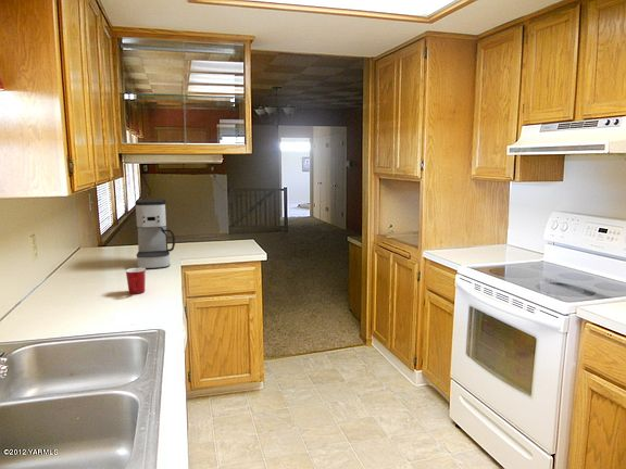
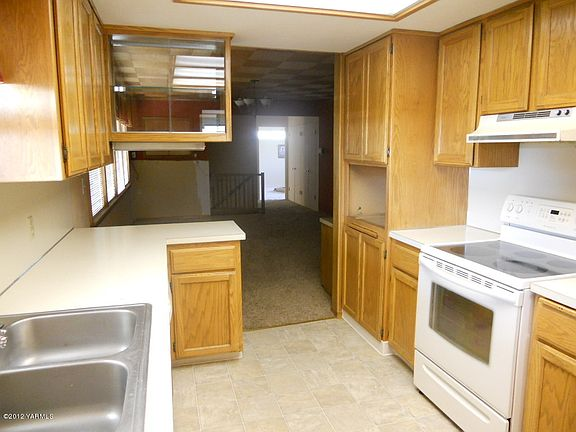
- mug [125,267,147,295]
- coffee maker [134,198,176,270]
